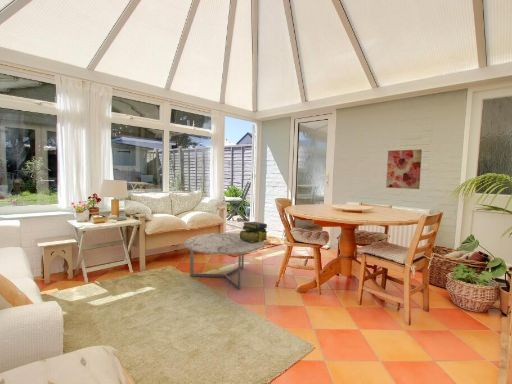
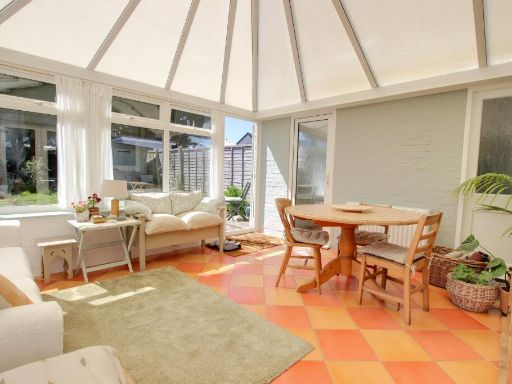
- stack of books [239,221,269,242]
- coffee table [183,232,266,291]
- wall art [385,148,423,190]
